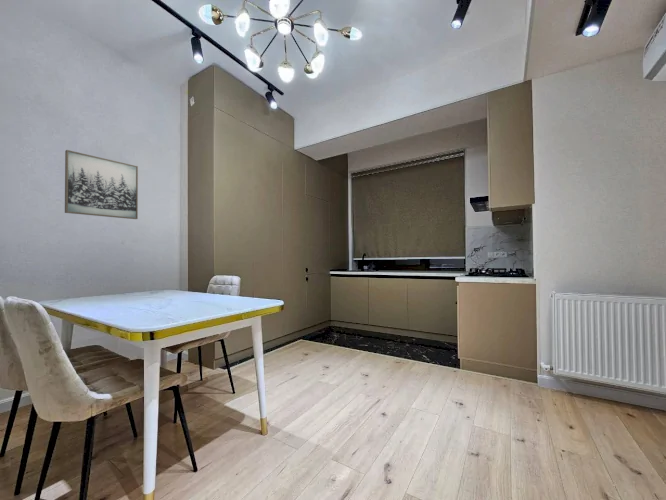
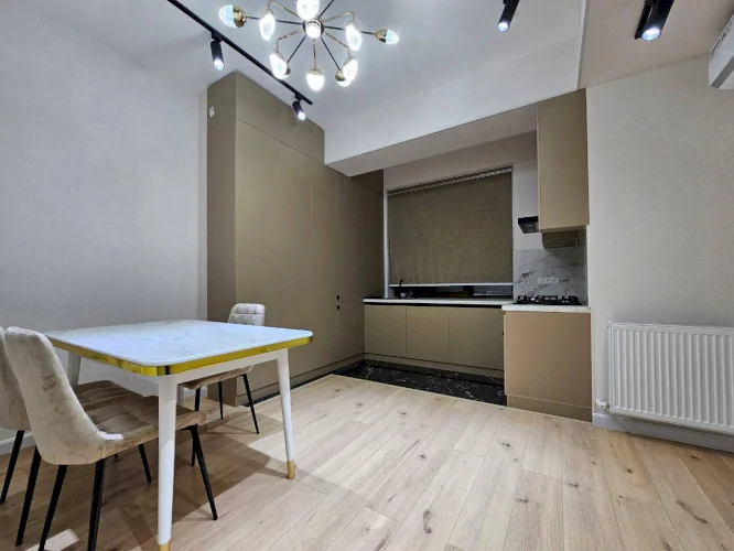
- wall art [64,149,139,220]
